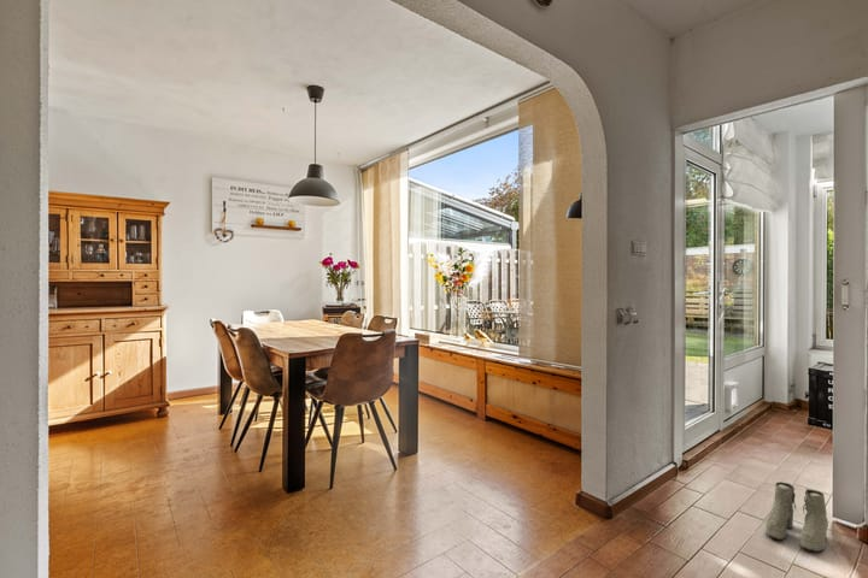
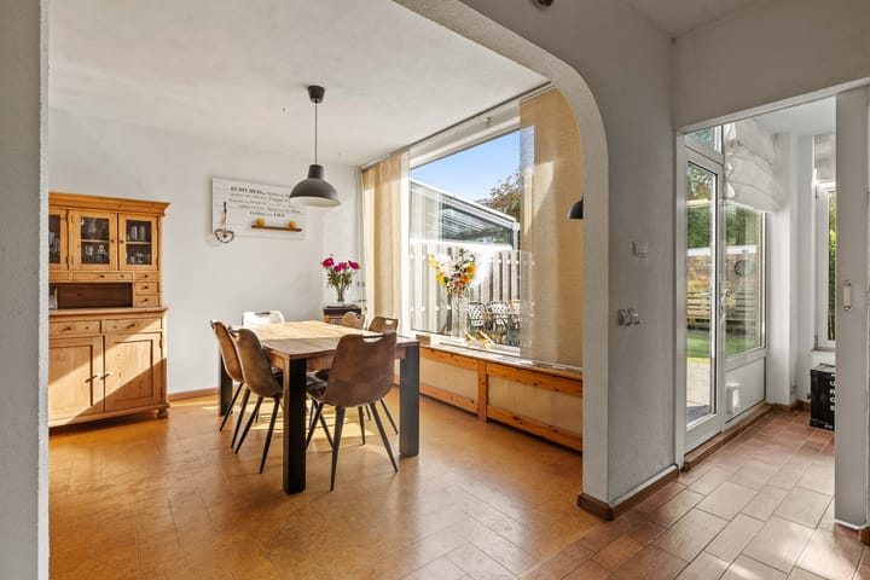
- boots [764,480,829,553]
